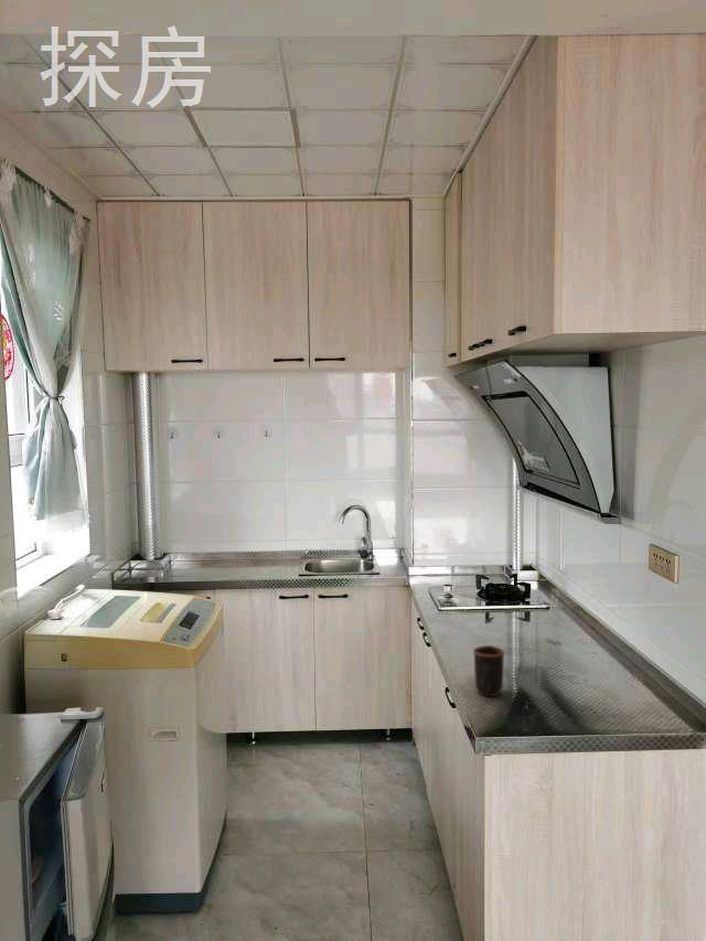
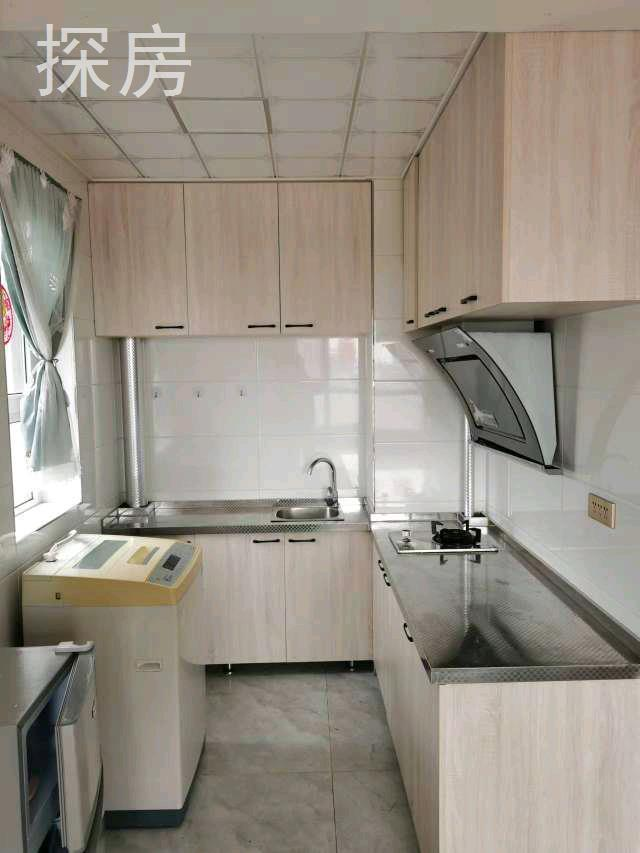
- mug [472,644,505,697]
